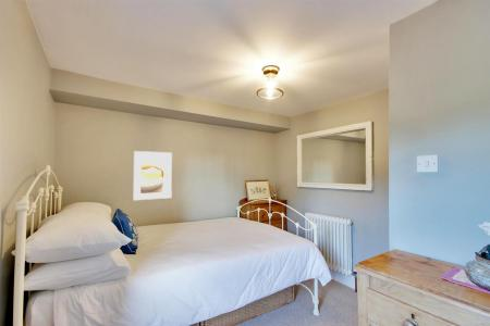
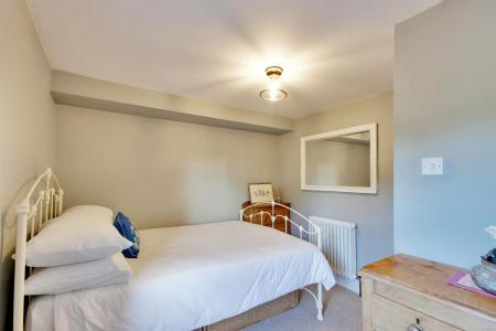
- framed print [133,150,173,201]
